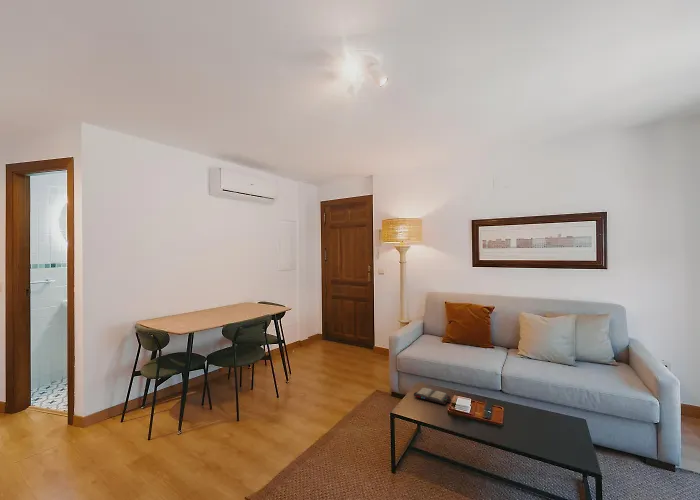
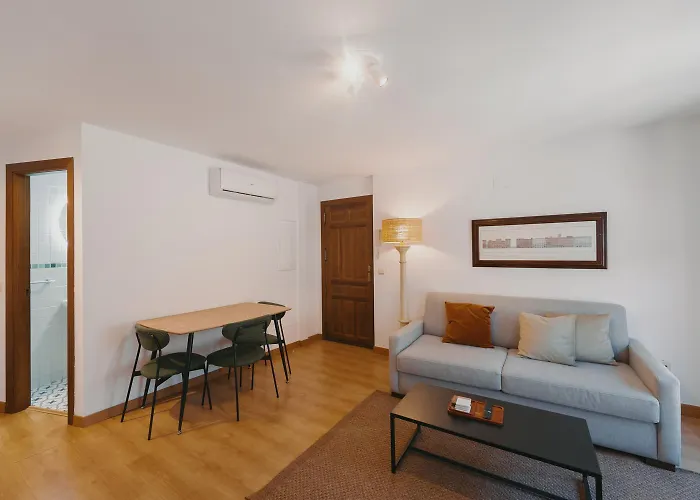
- hardback book [413,387,452,405]
